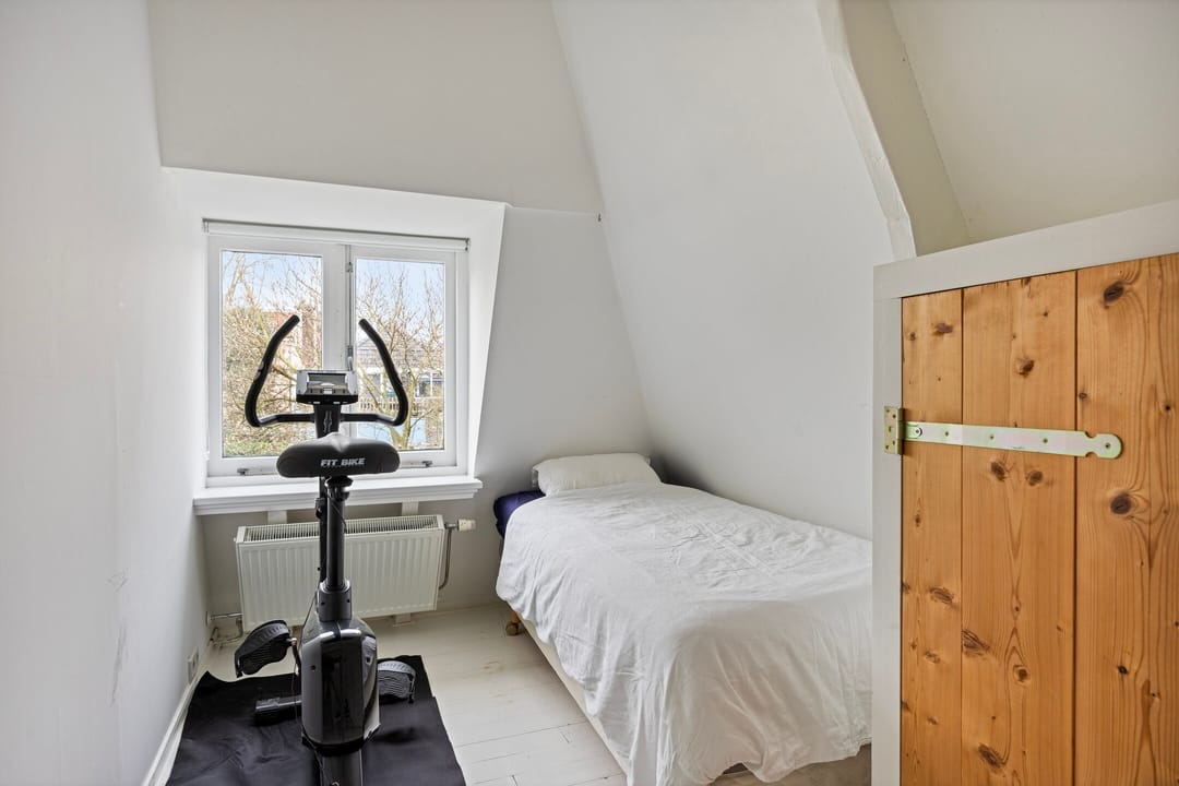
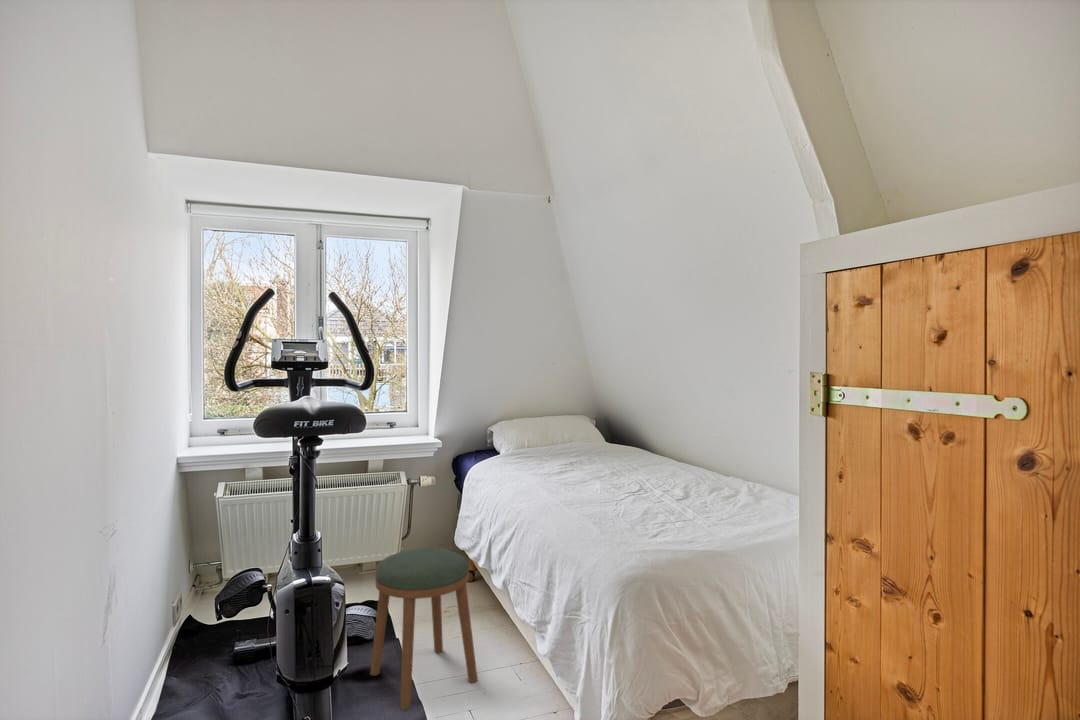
+ stool [369,547,479,710]
